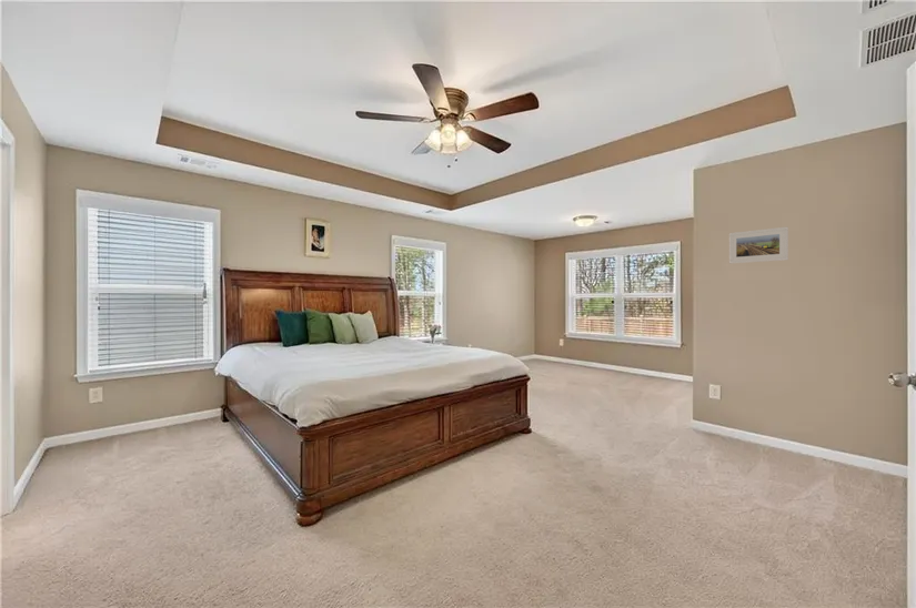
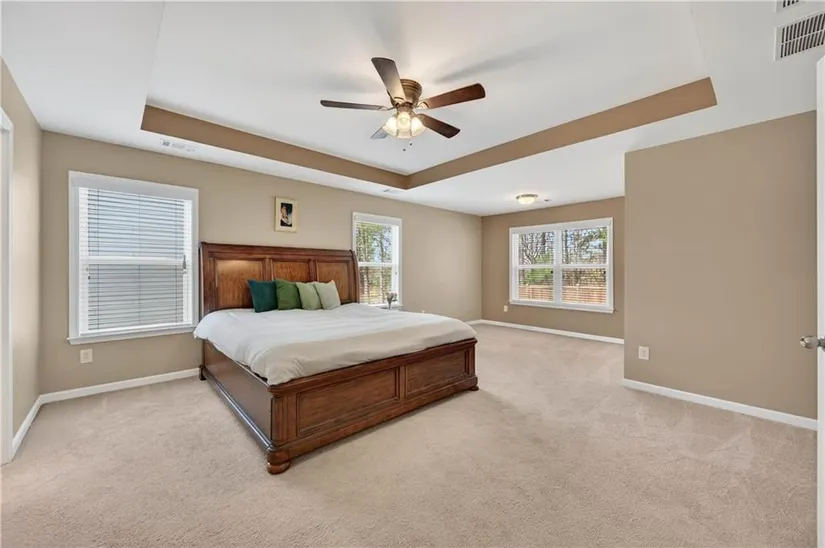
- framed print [728,226,789,264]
